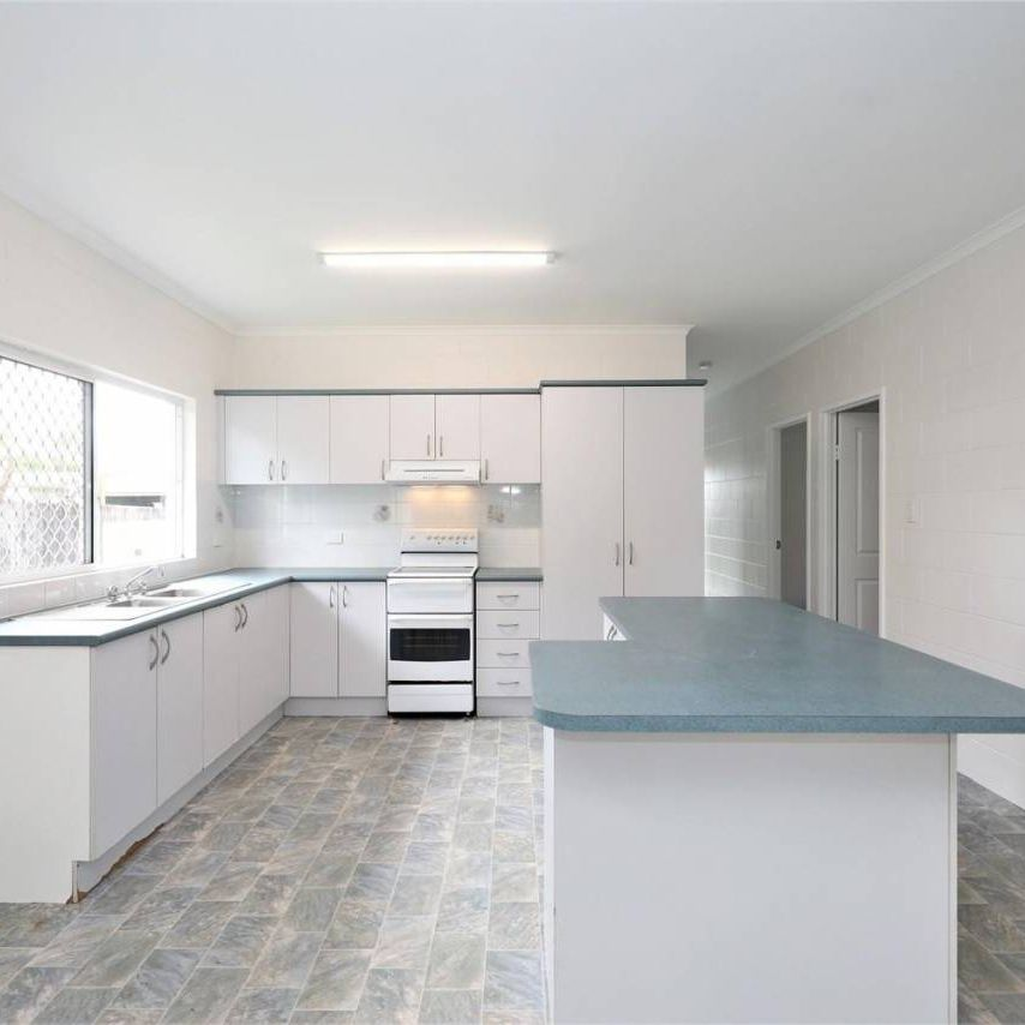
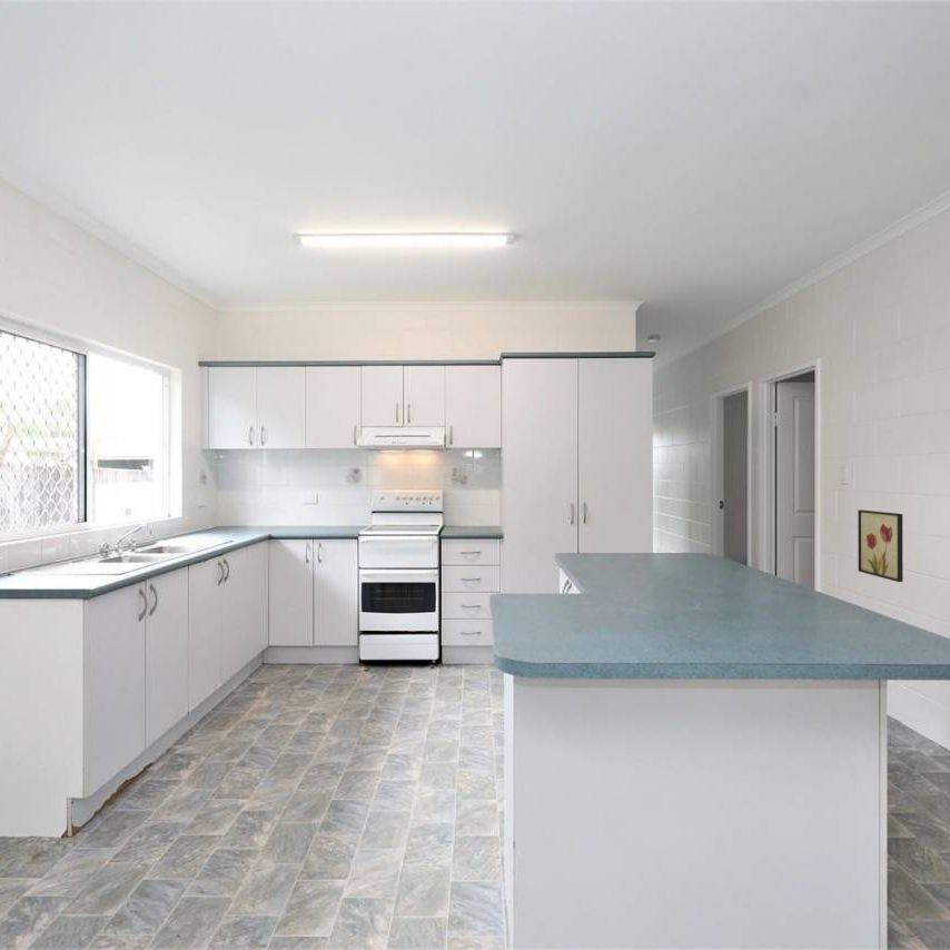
+ wall art [857,508,904,583]
